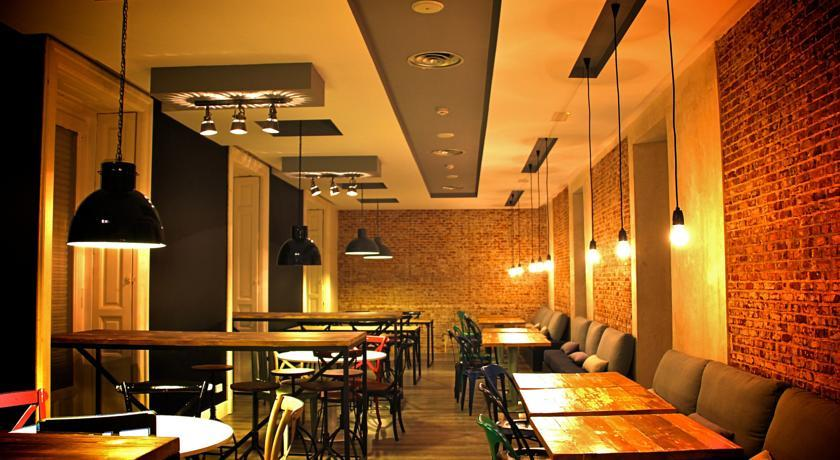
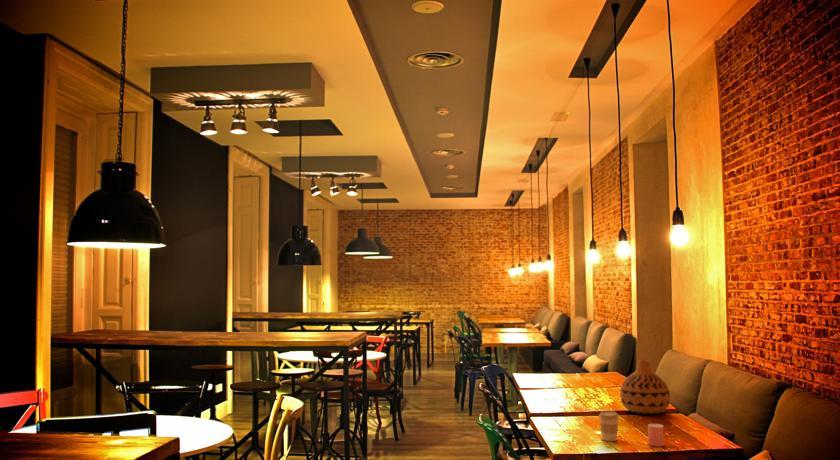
+ coffee cup [598,410,620,442]
+ vase [619,359,671,415]
+ cup [647,423,665,448]
